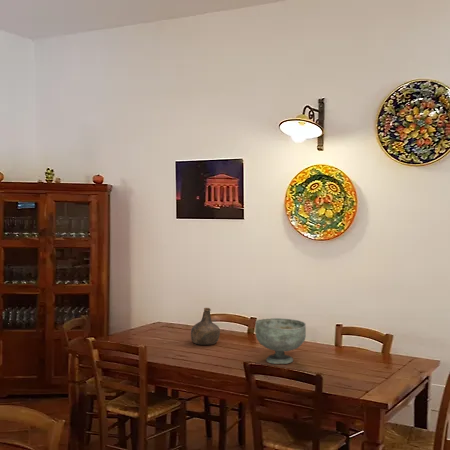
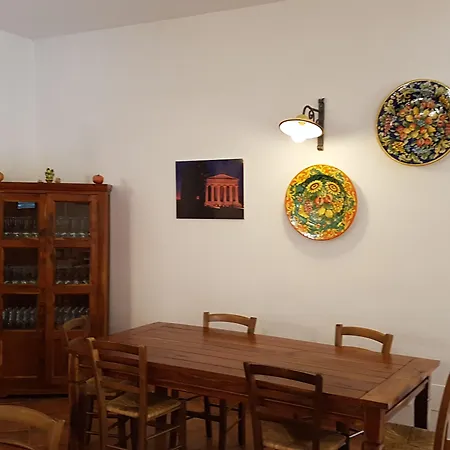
- decorative bowl [254,317,307,365]
- bottle [190,307,221,346]
